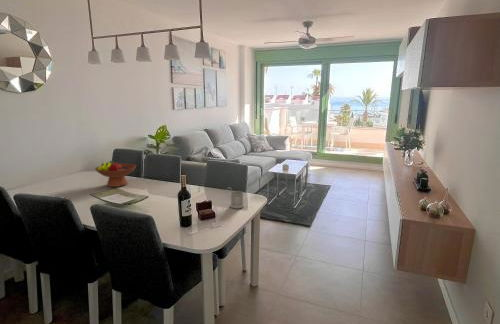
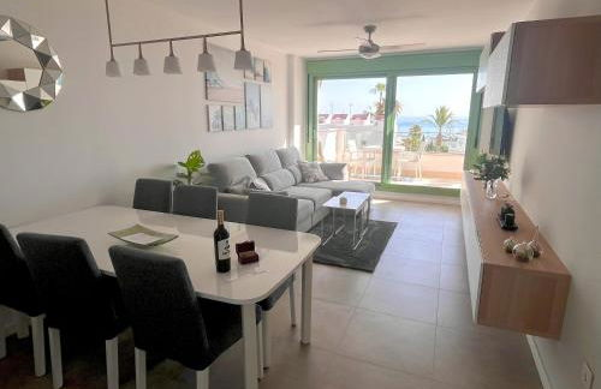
- fruit bowl [94,160,137,188]
- mug [225,187,245,209]
